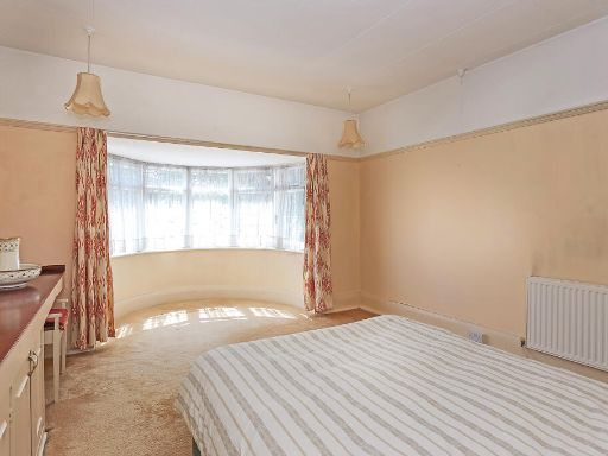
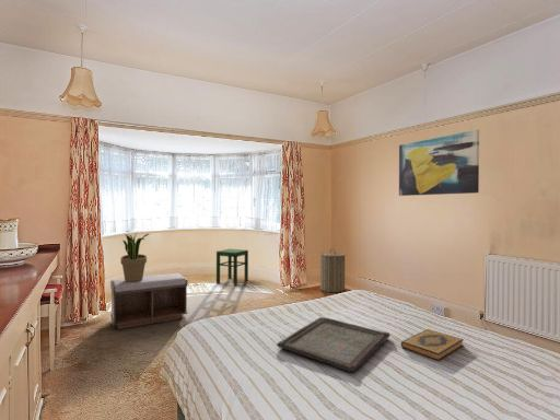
+ wall art [398,129,480,197]
+ laundry hamper [319,247,346,293]
+ stool [215,247,249,287]
+ bench [109,272,189,330]
+ potted plant [120,233,150,282]
+ hardback book [400,328,465,362]
+ serving tray [276,316,390,373]
